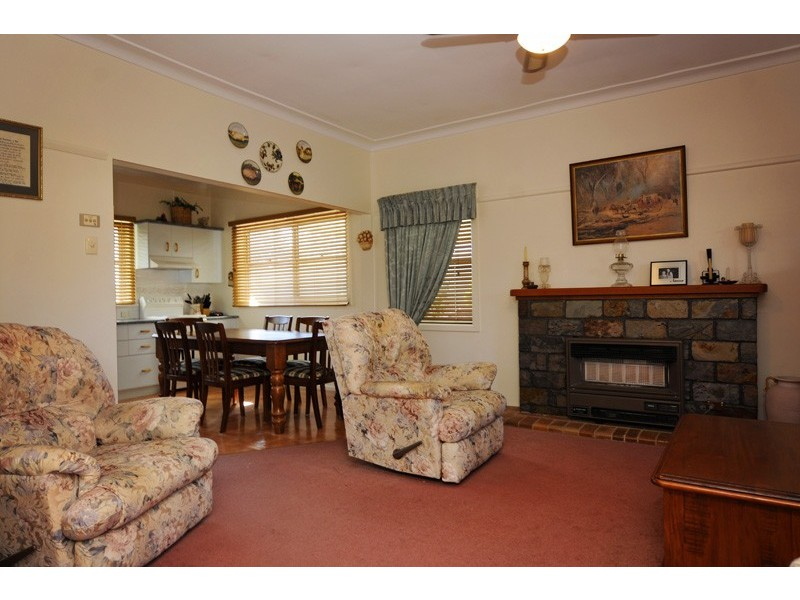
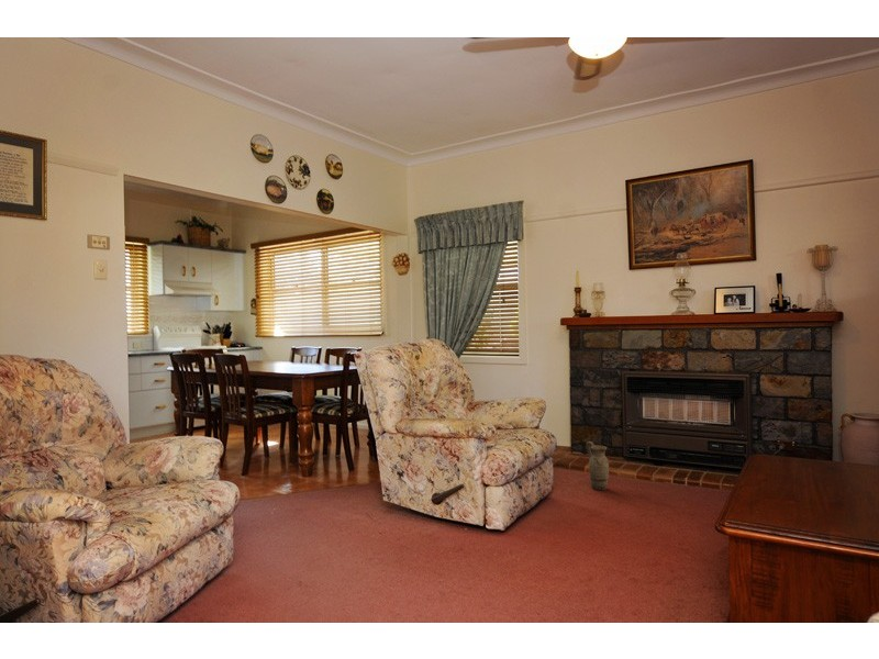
+ ceramic jug [585,440,610,491]
